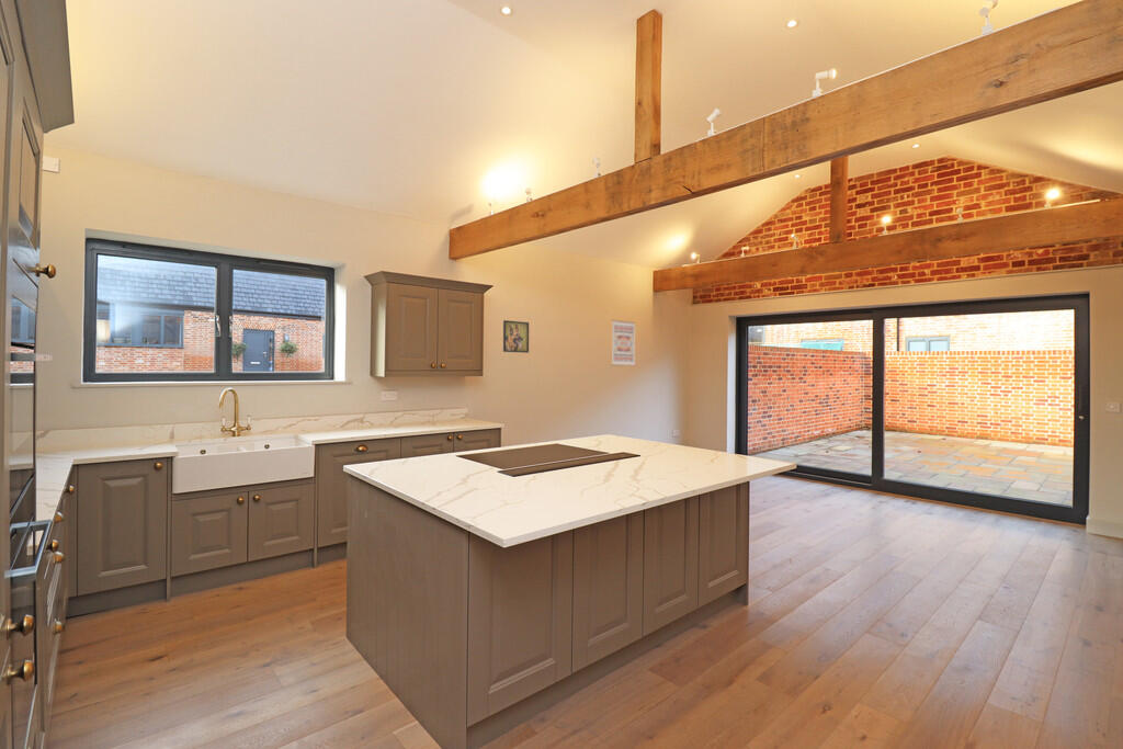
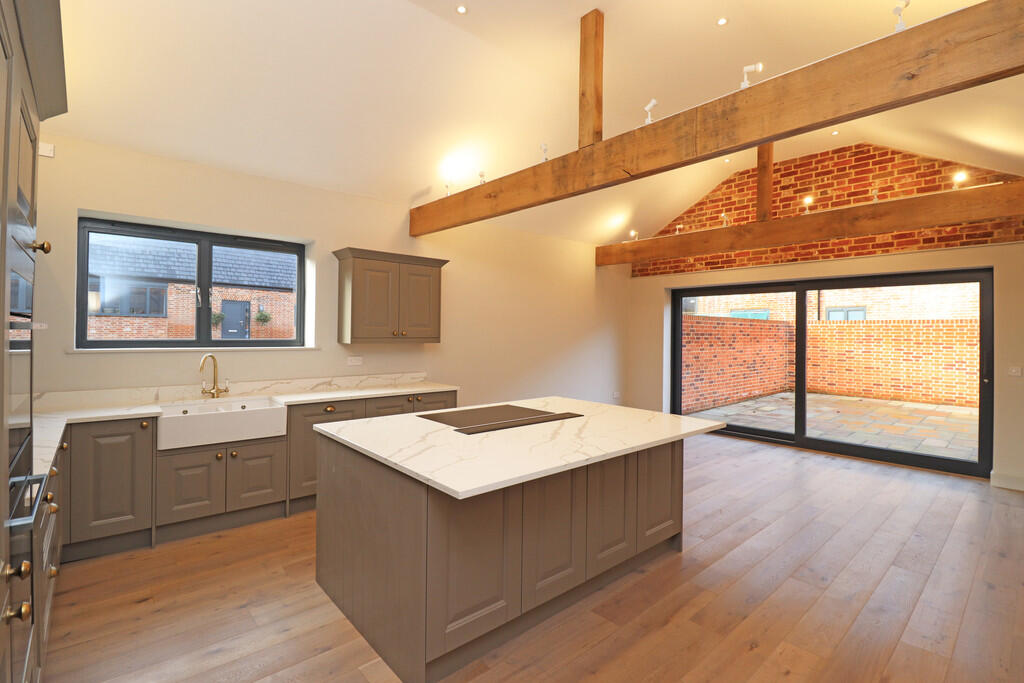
- wall art [611,319,637,367]
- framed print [502,319,530,354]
